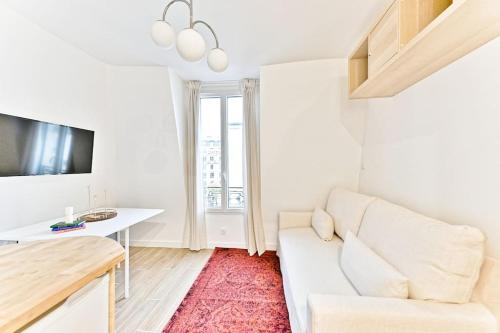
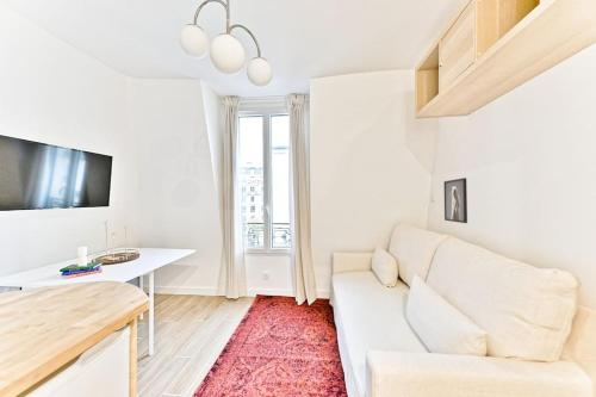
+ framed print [443,176,468,224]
